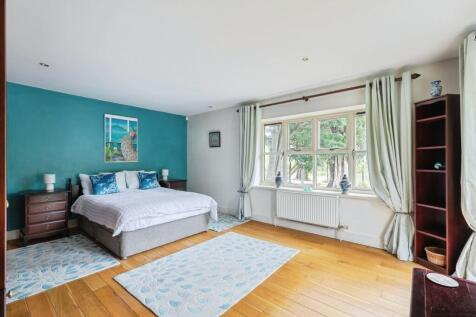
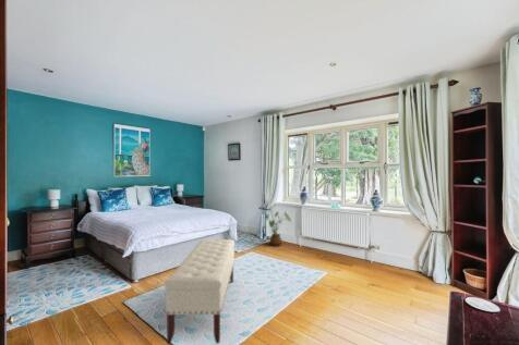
+ house plant [262,210,292,247]
+ bench [164,238,236,345]
